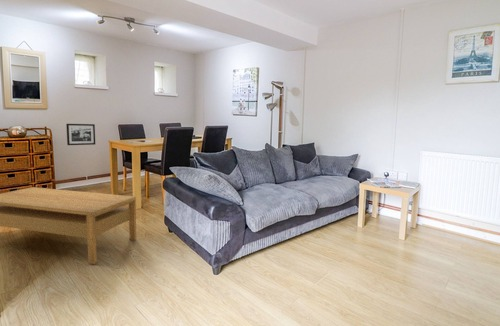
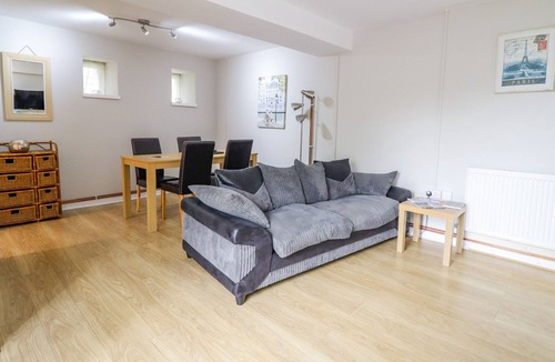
- coffee table [0,186,137,265]
- picture frame [65,123,96,146]
